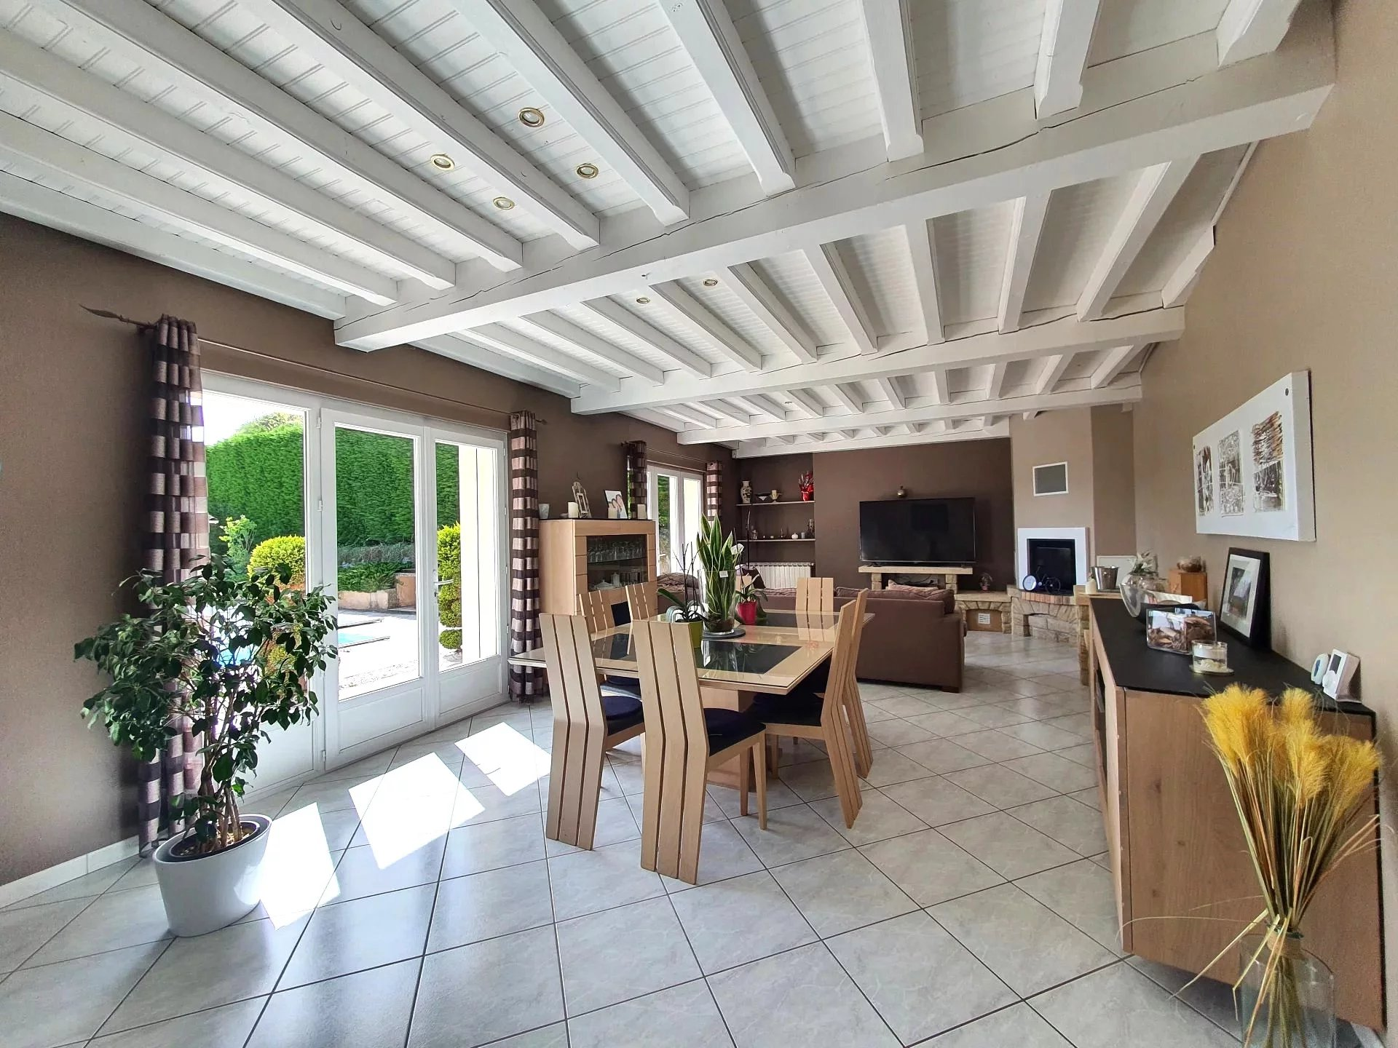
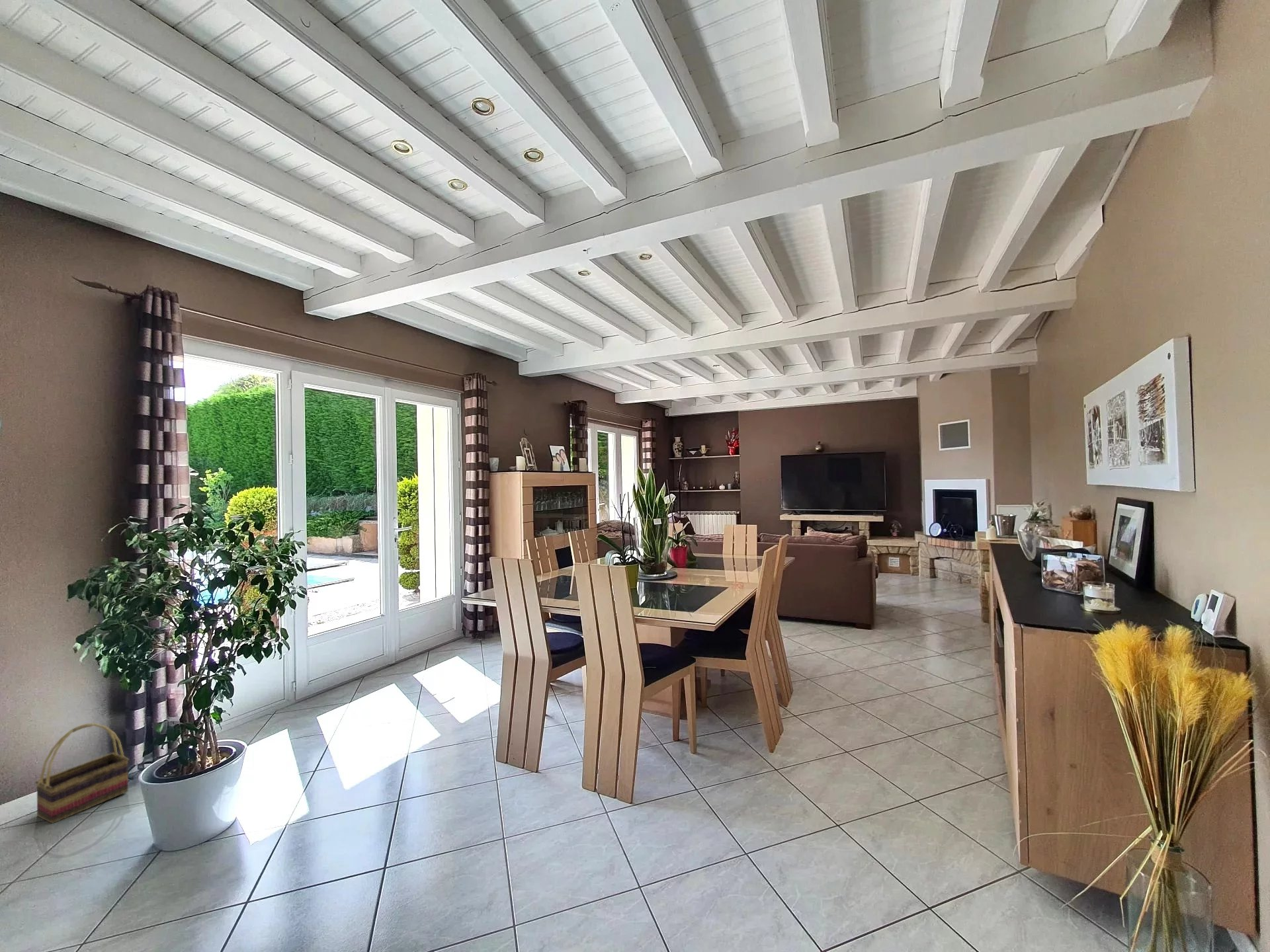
+ basket [34,723,130,824]
